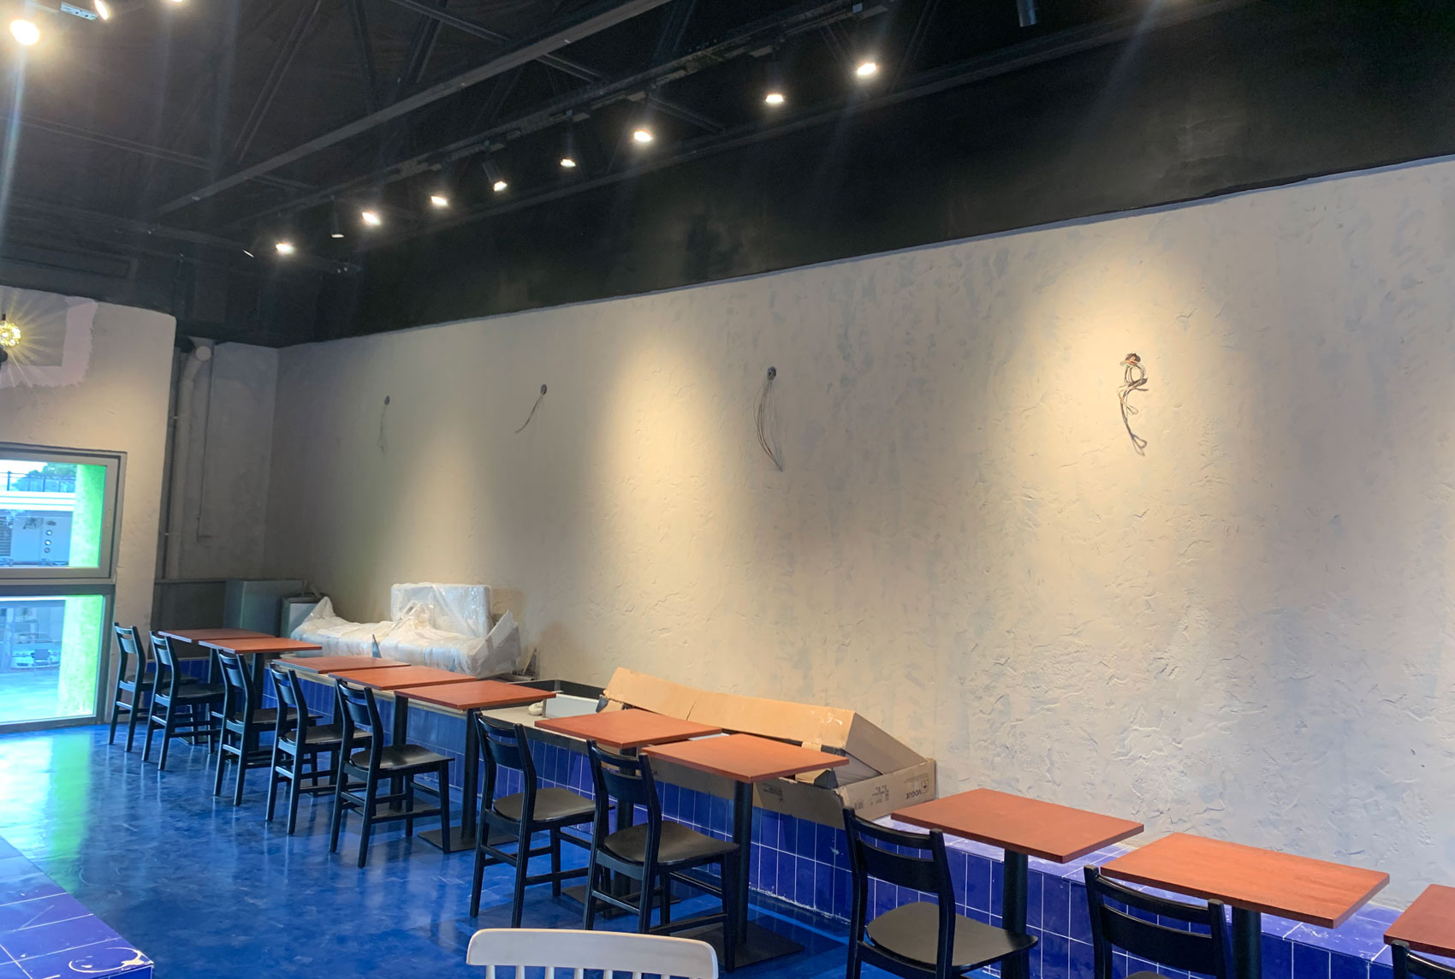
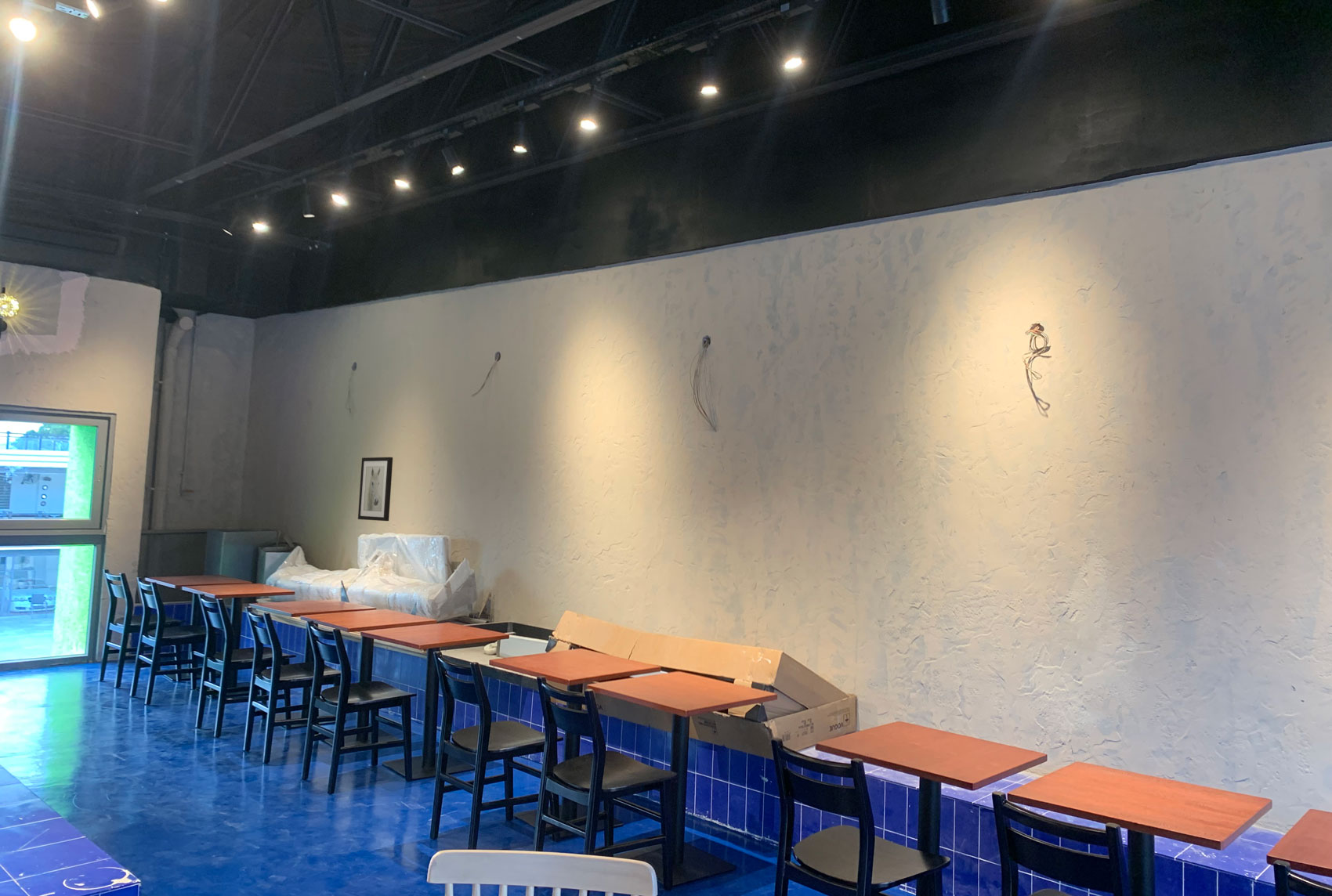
+ wall art [357,457,393,522]
